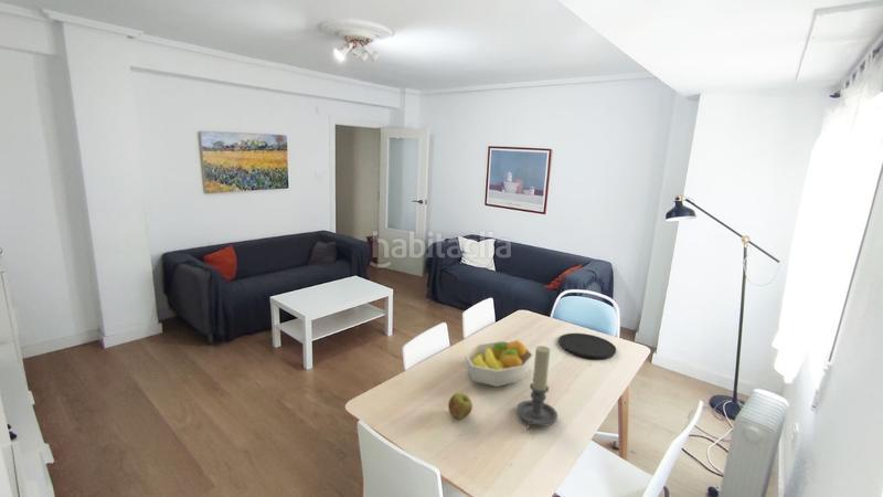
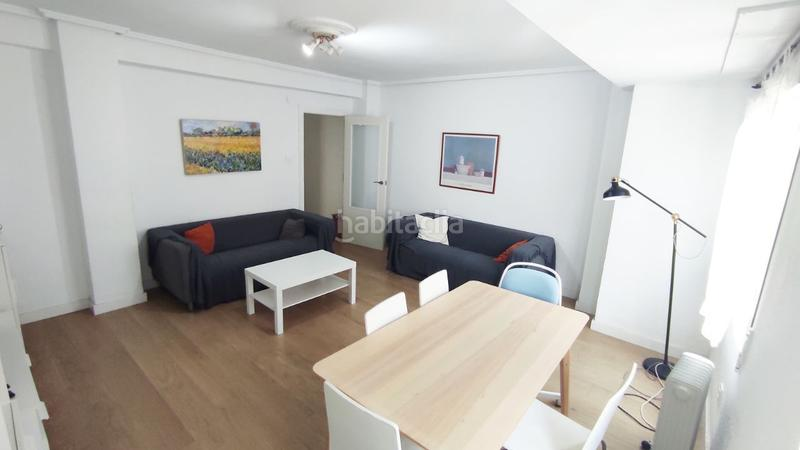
- fruit bowl [464,339,535,388]
- candle holder [515,345,558,431]
- apple [447,392,474,420]
- plate [557,332,617,360]
